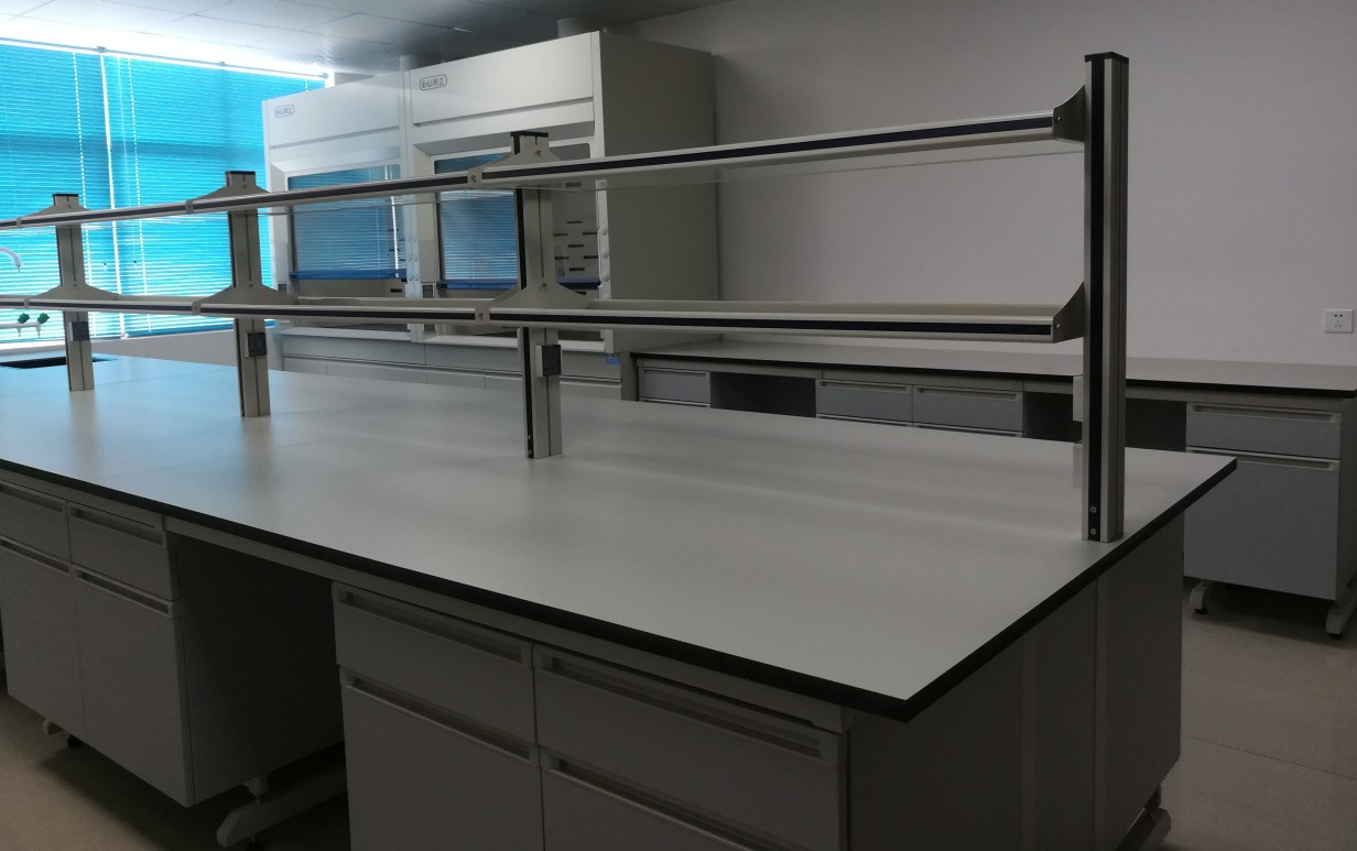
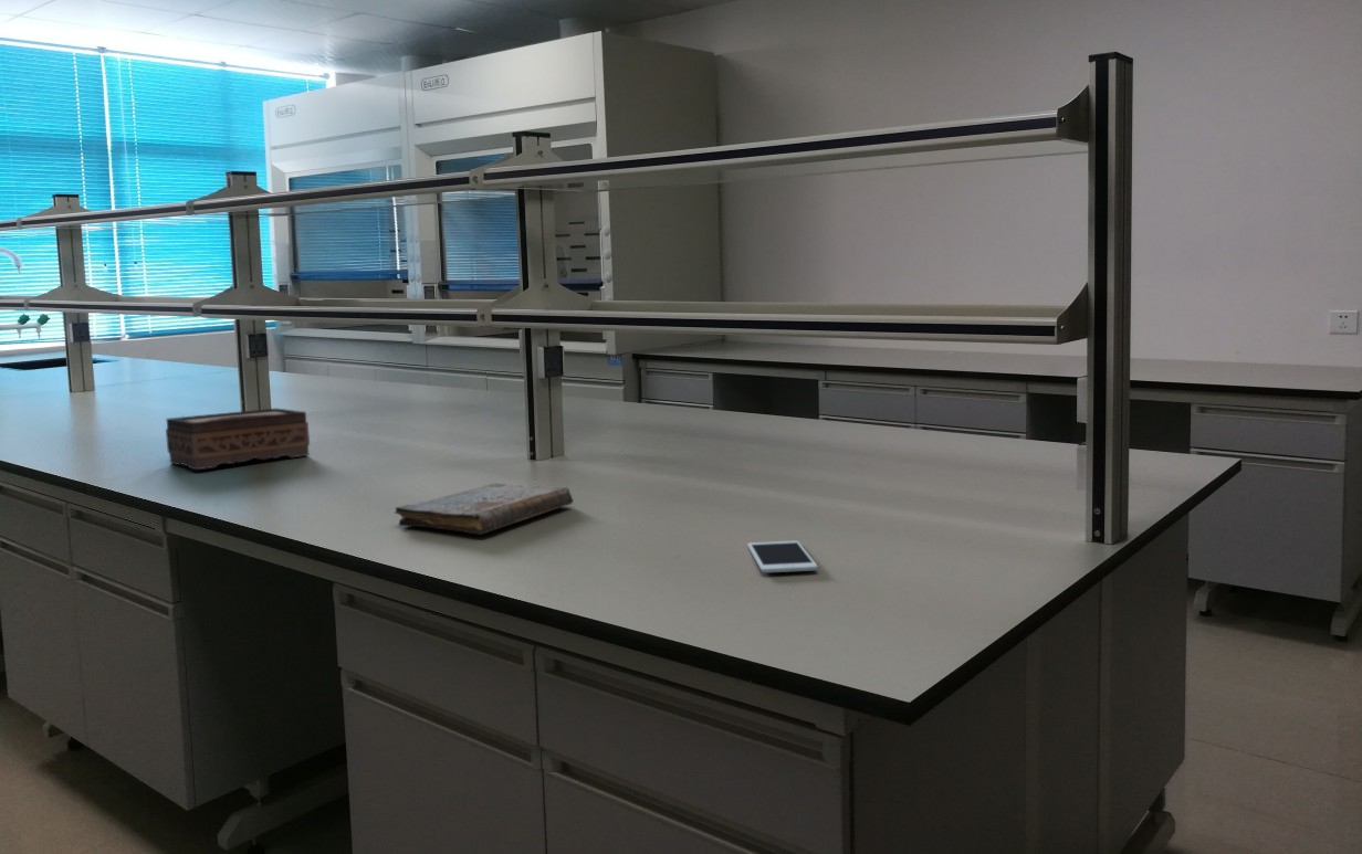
+ cell phone [746,540,819,573]
+ book [394,482,575,536]
+ tissue box [165,408,311,471]
